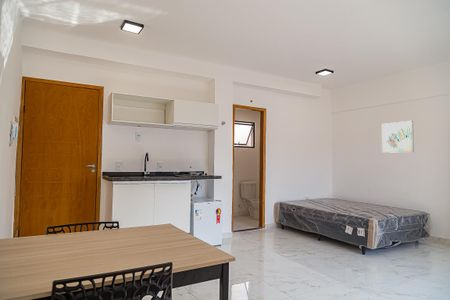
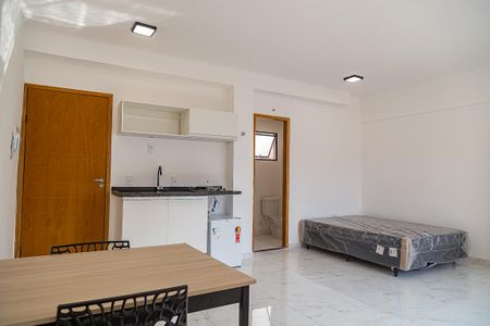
- wall art [381,120,415,154]
